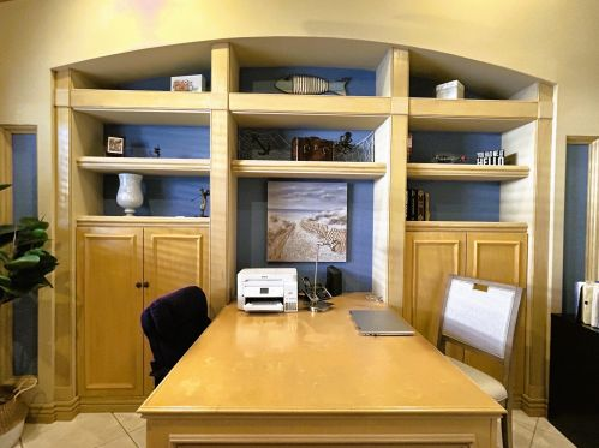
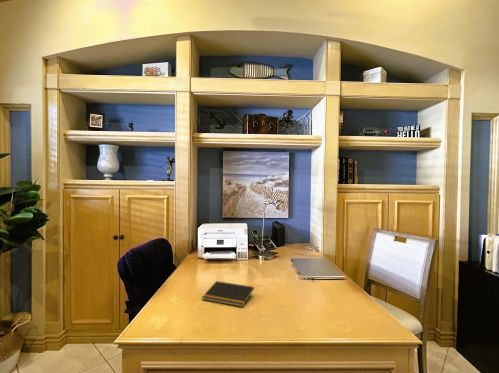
+ notepad [201,280,255,308]
